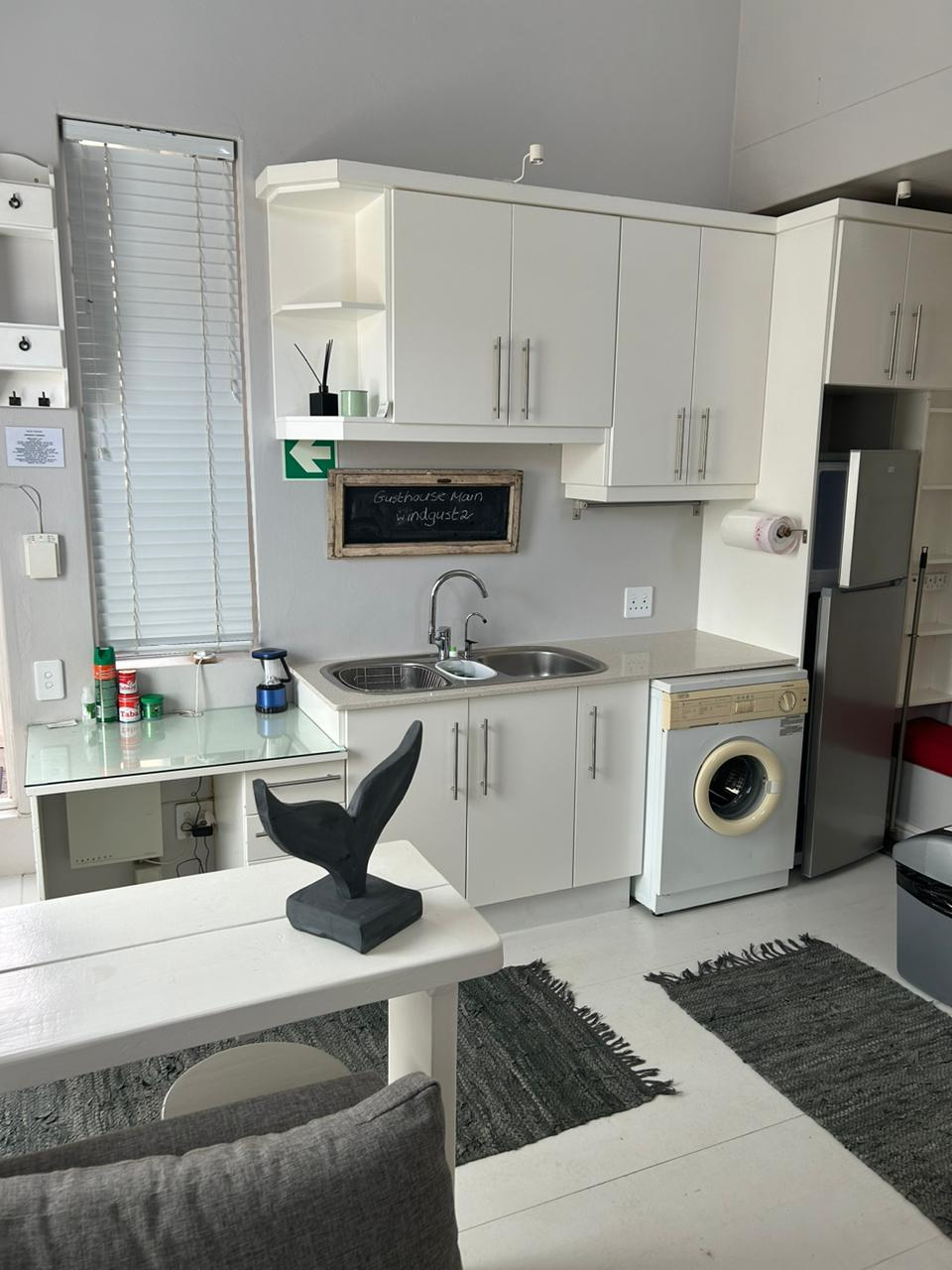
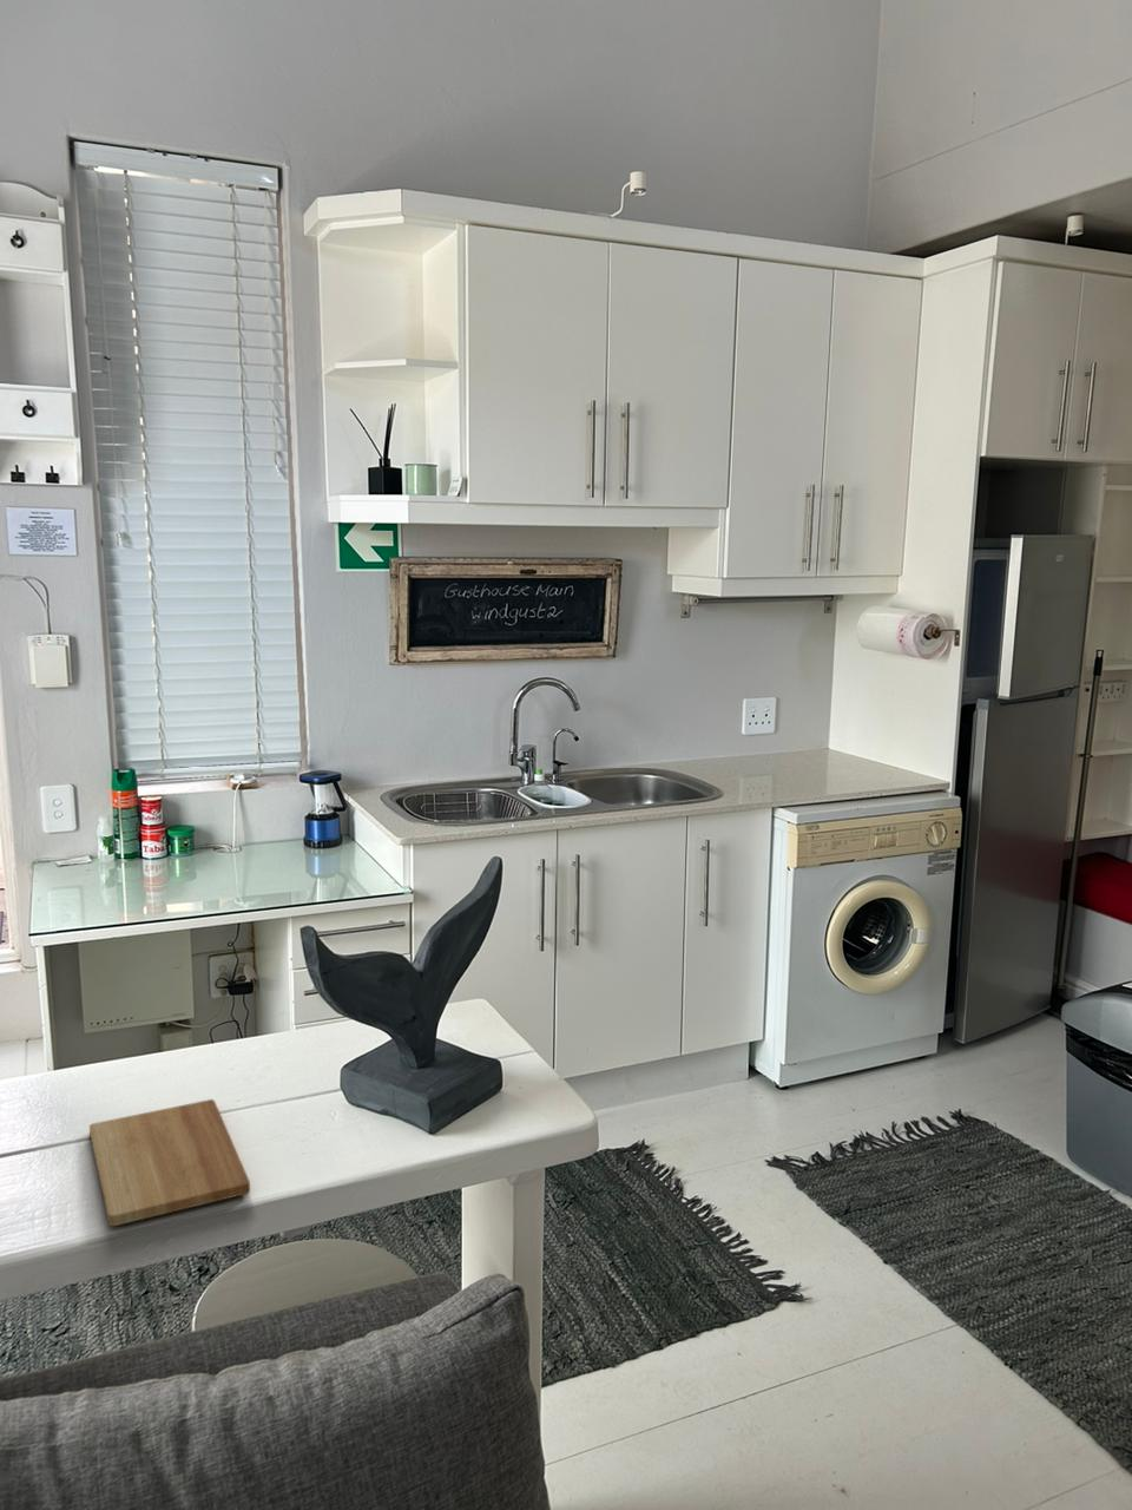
+ cutting board [88,1099,251,1227]
